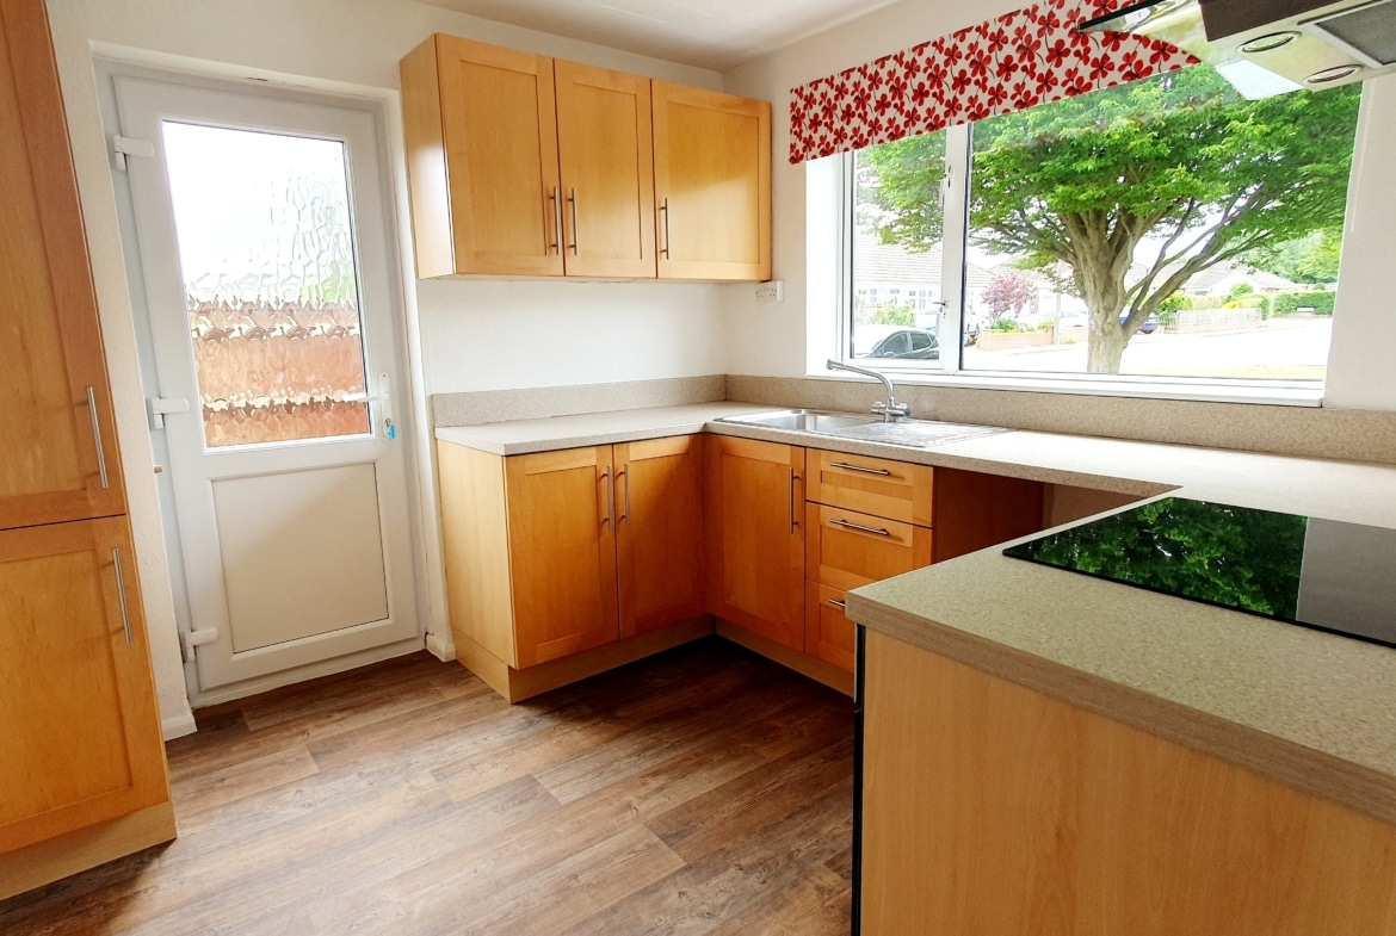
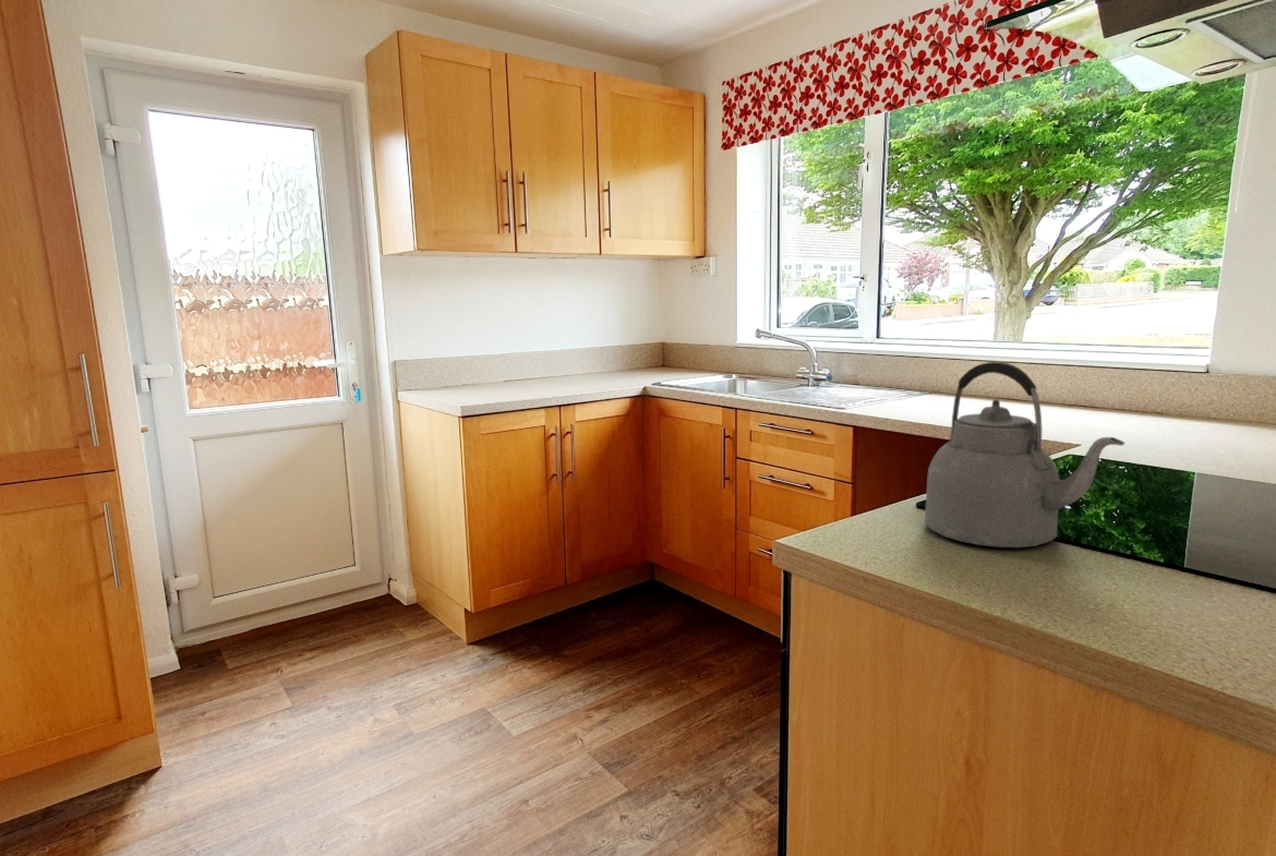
+ kettle [924,361,1125,548]
